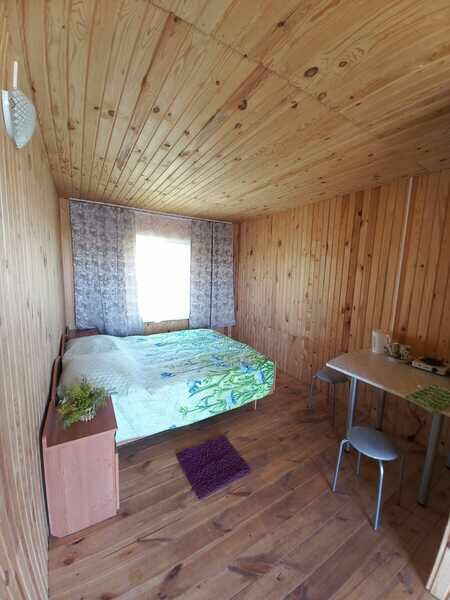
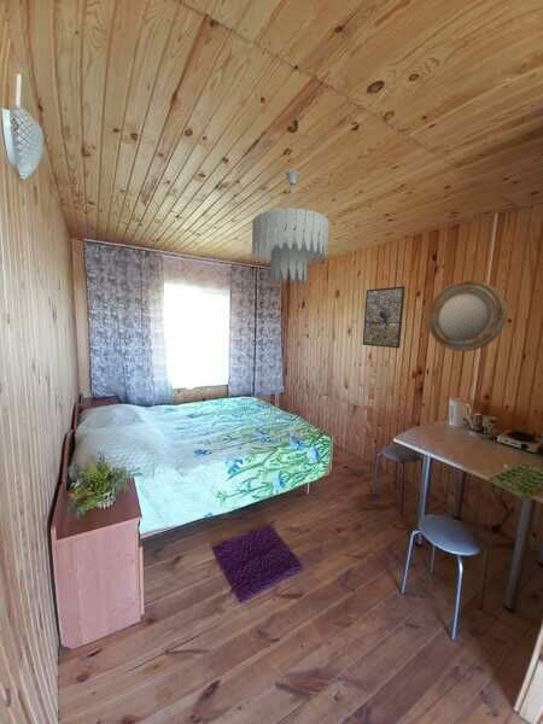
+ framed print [361,285,407,349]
+ ceiling light fixture [251,169,331,286]
+ home mirror [426,279,508,352]
